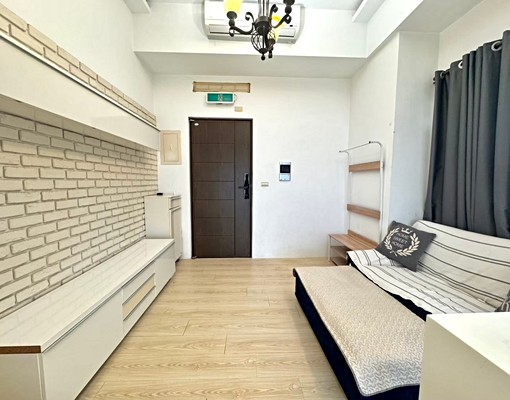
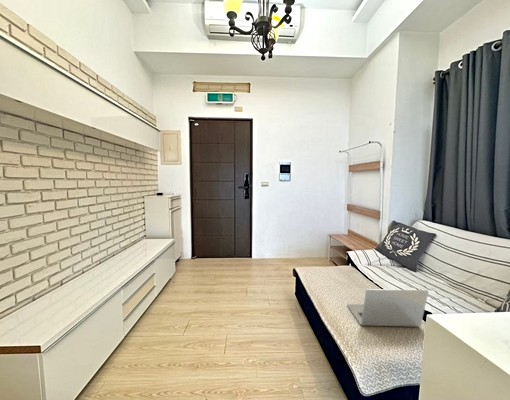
+ laptop [346,288,430,328]
